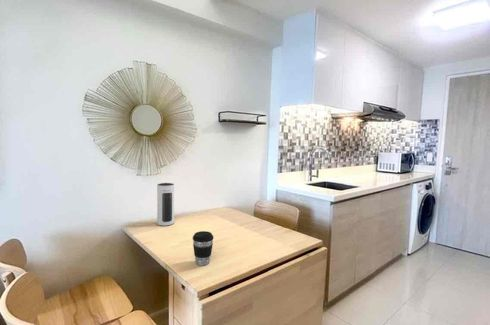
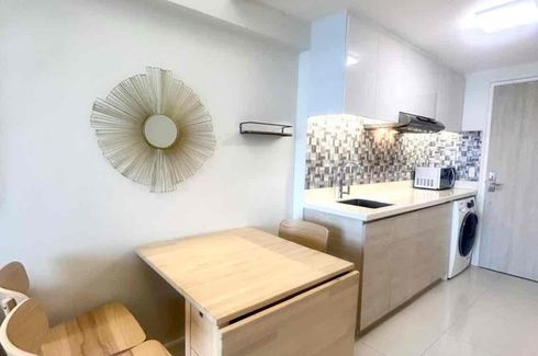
- speaker [156,182,175,227]
- coffee cup [192,230,214,267]
